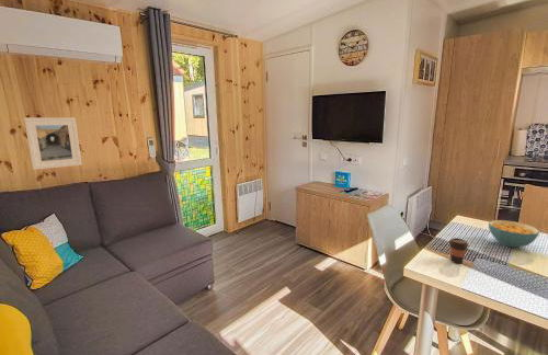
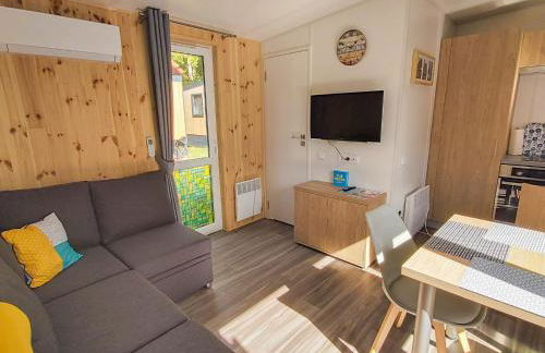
- cereal bowl [488,219,540,249]
- coffee cup [447,237,470,264]
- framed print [23,116,83,171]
